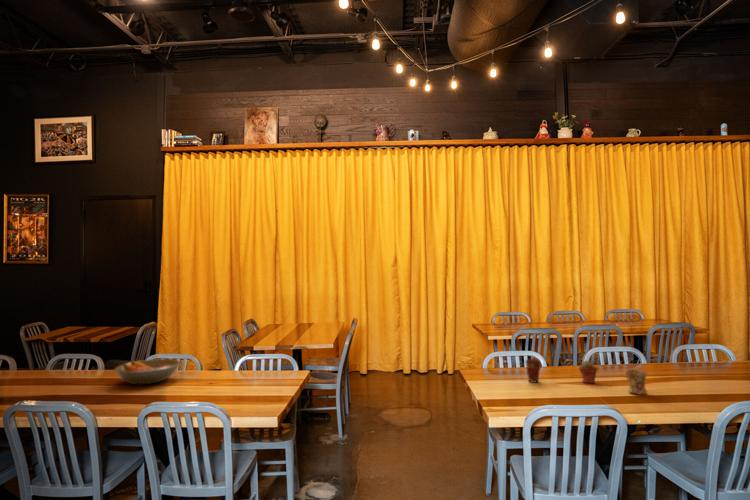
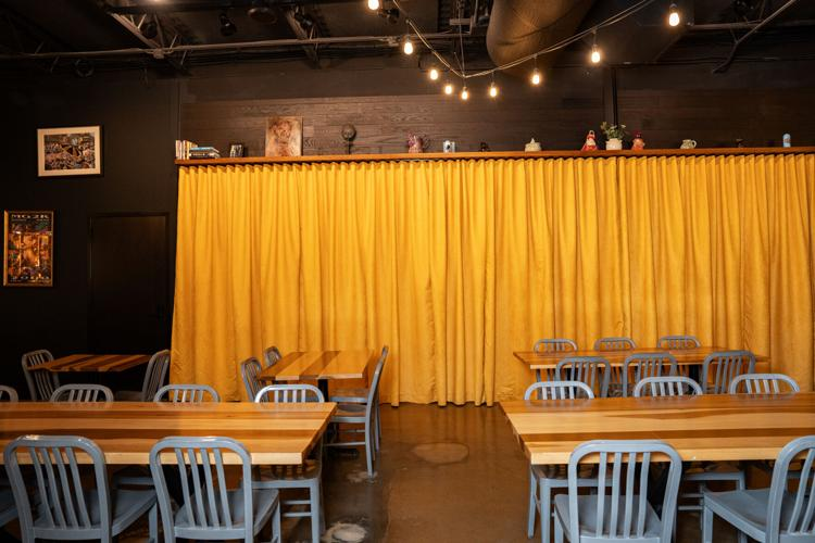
- mug [625,369,648,395]
- fruit bowl [114,358,181,385]
- potted succulent [578,359,598,384]
- coffee cup [524,358,542,383]
